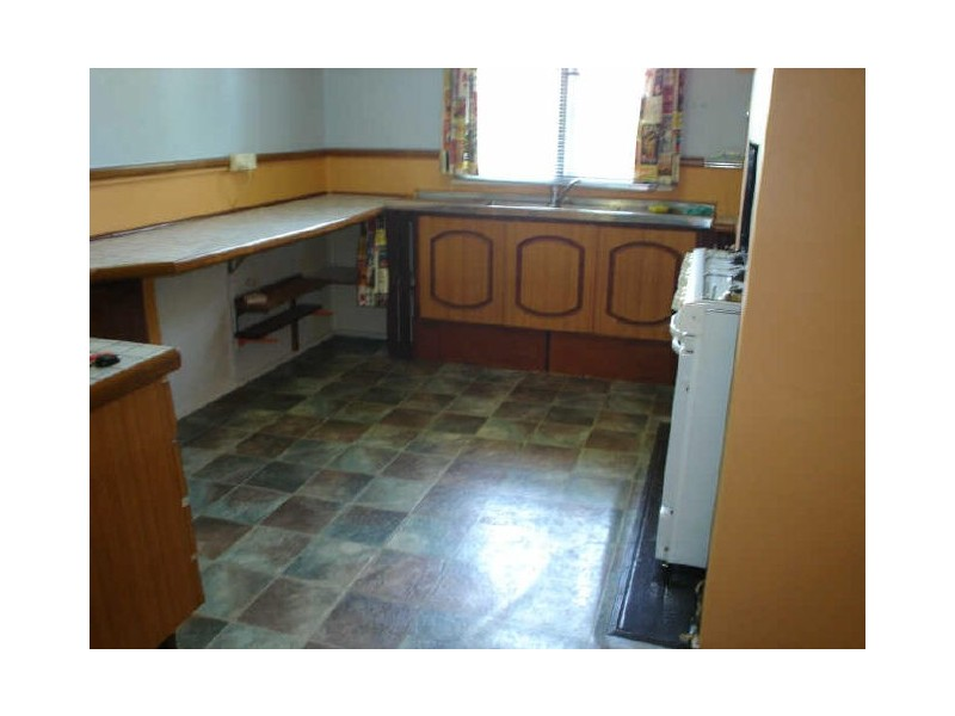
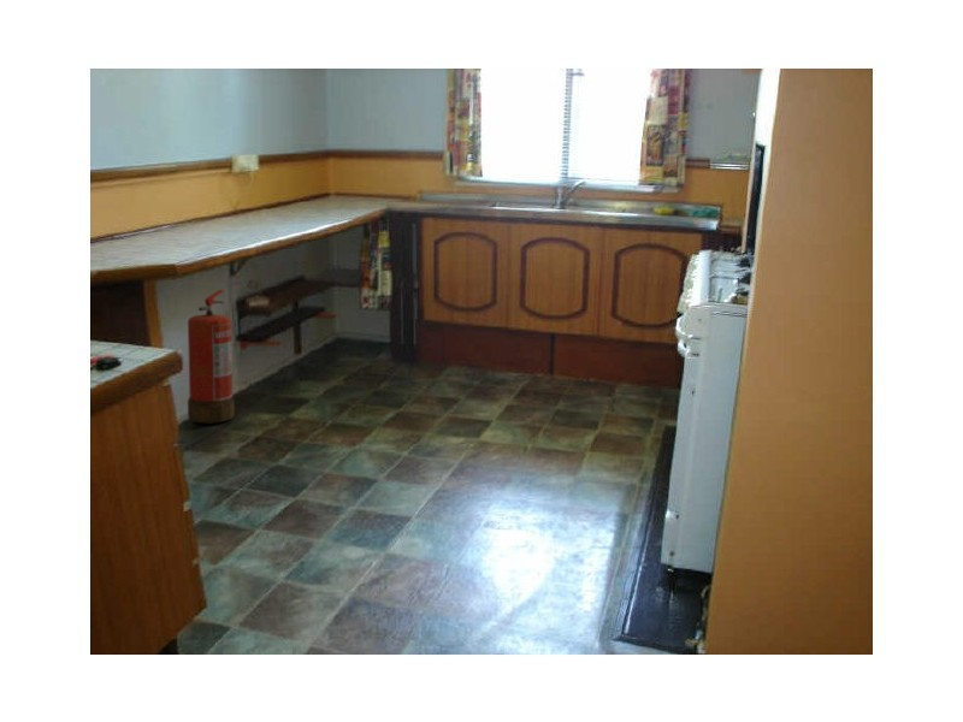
+ fire extinguisher [187,289,236,425]
